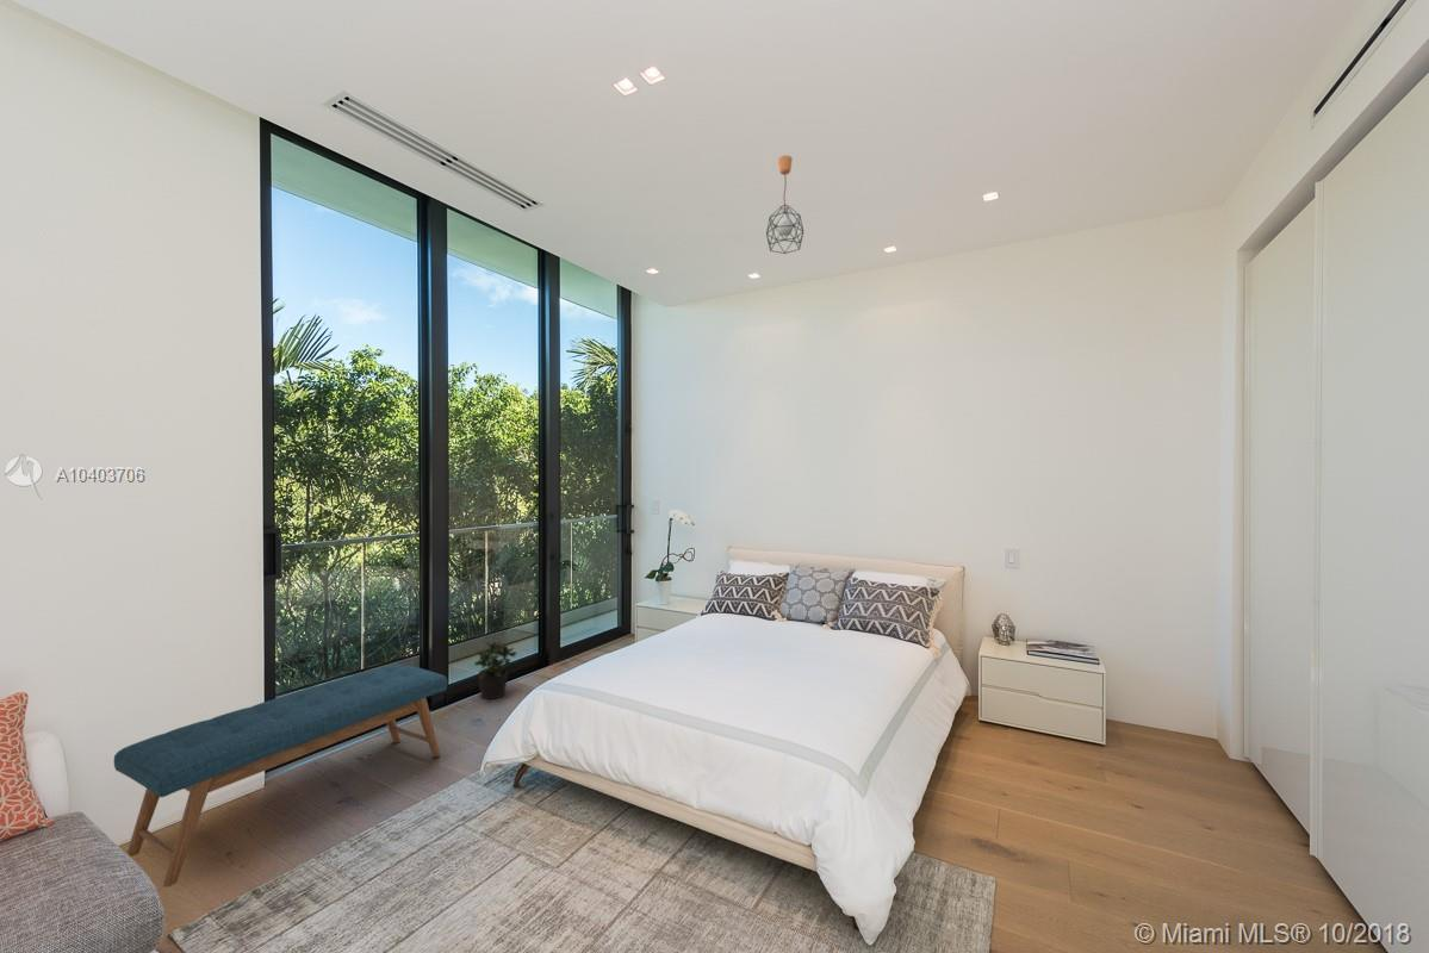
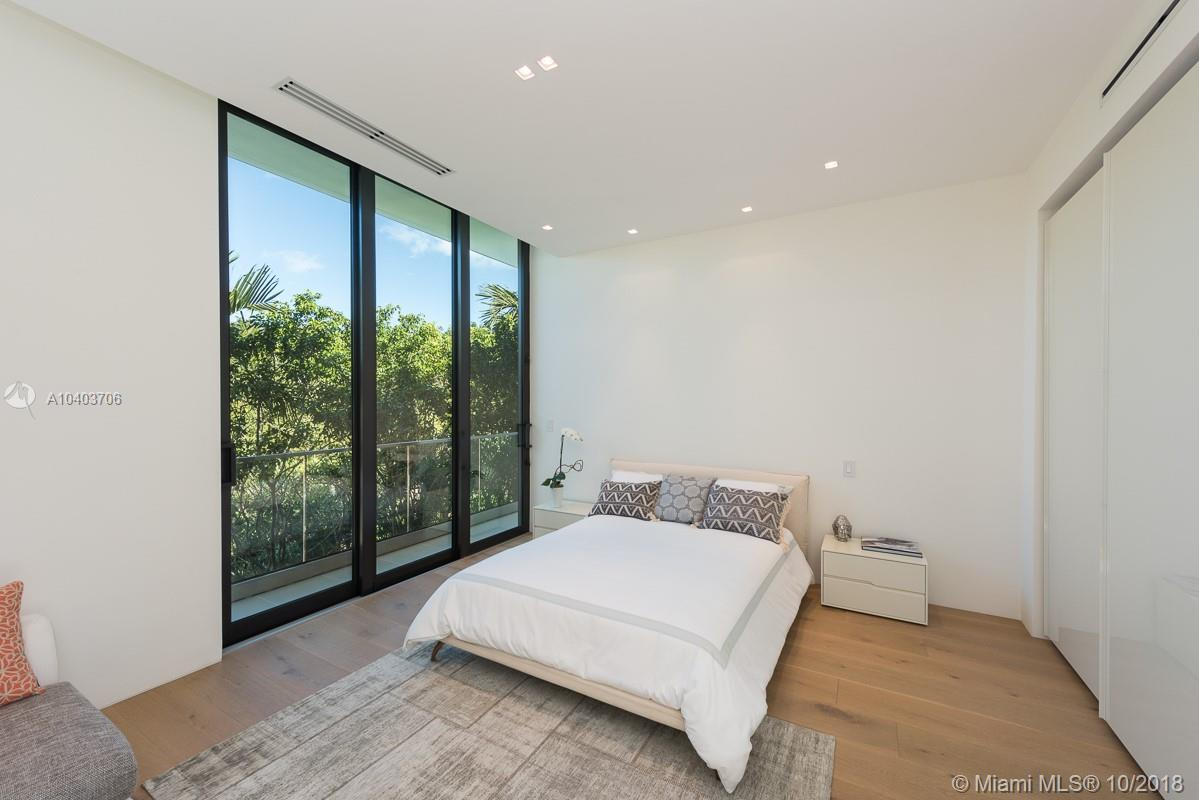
- pendant light [765,155,804,255]
- bench [113,662,448,889]
- potted plant [473,637,518,700]
